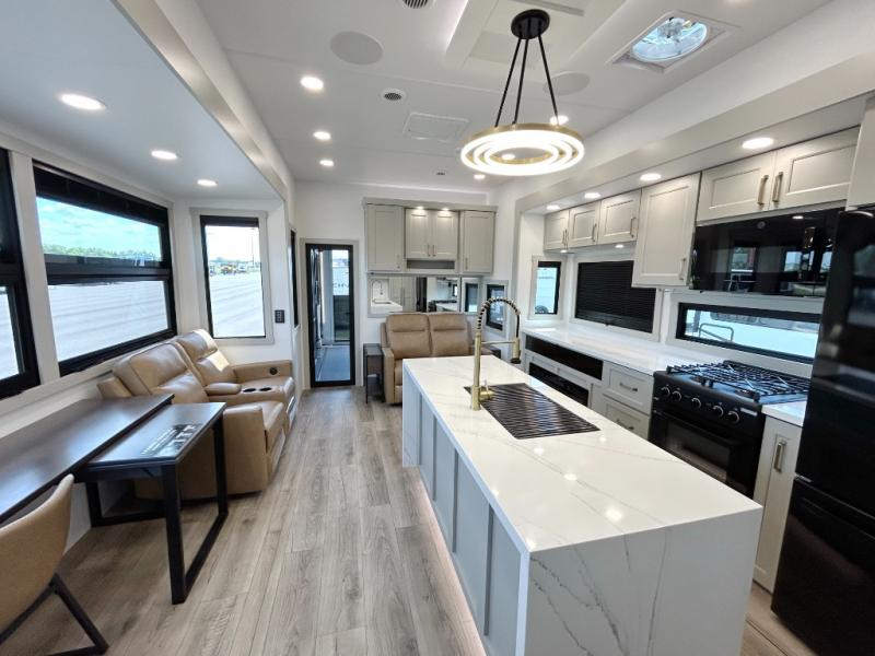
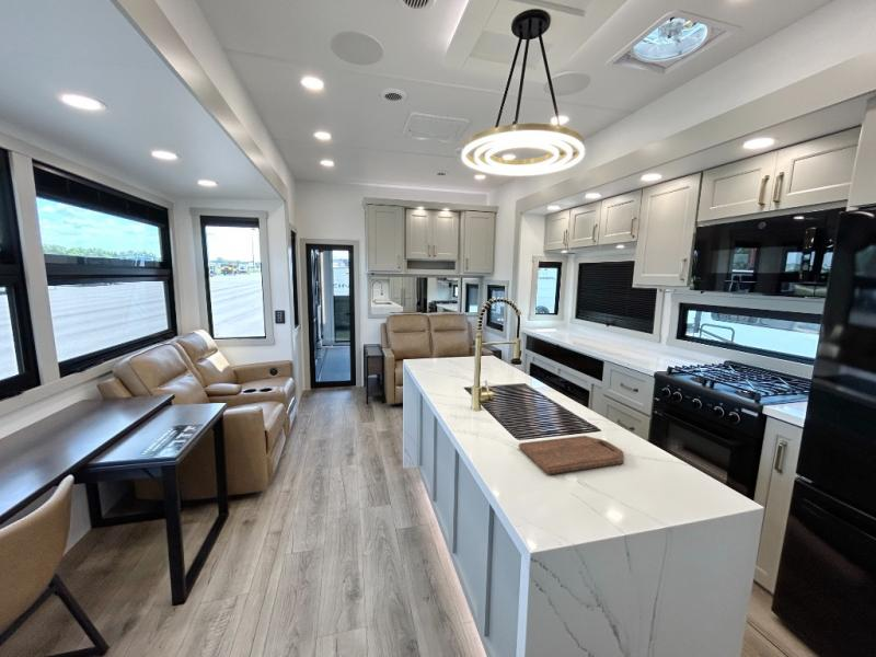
+ cutting board [518,435,625,475]
